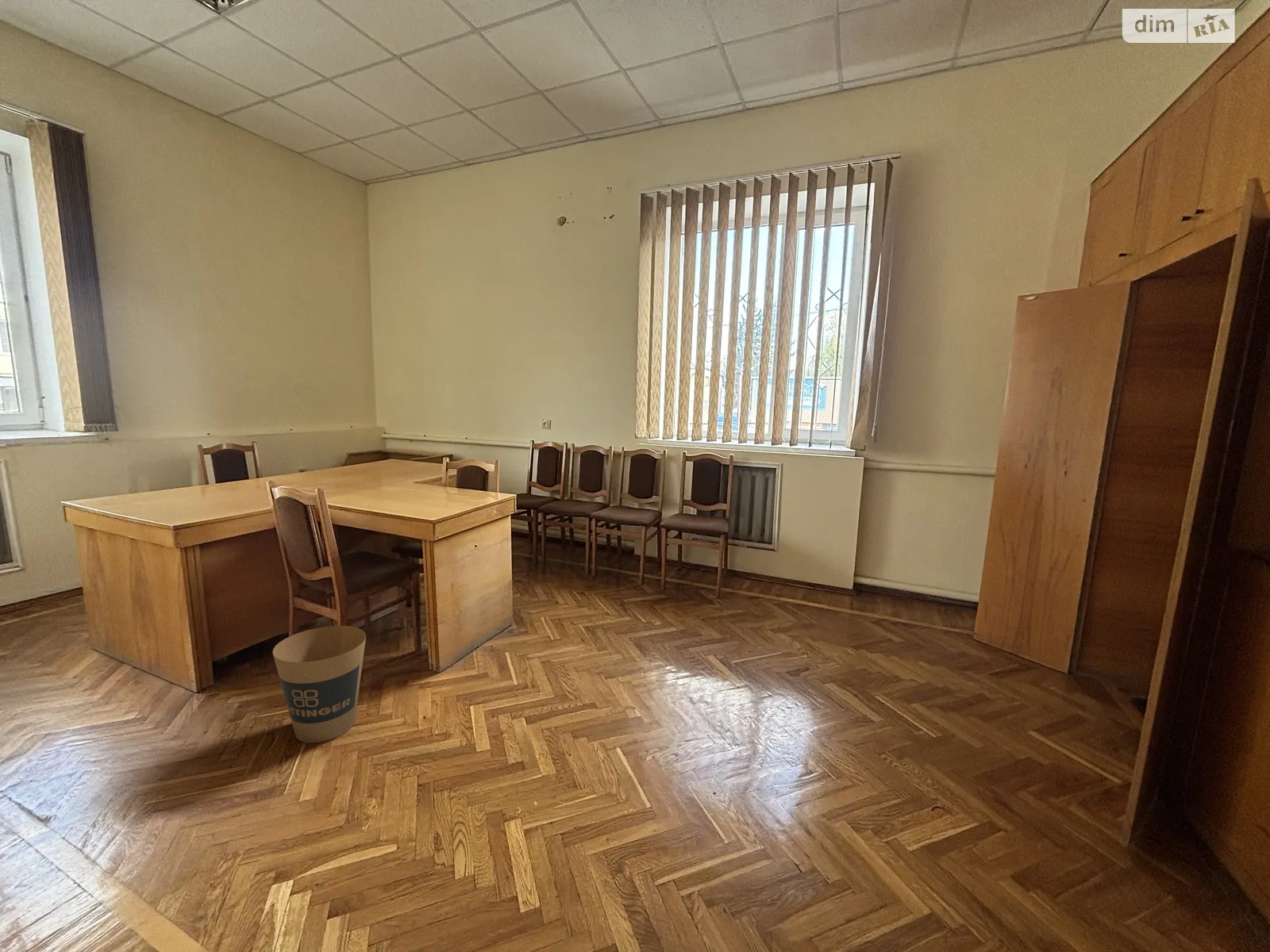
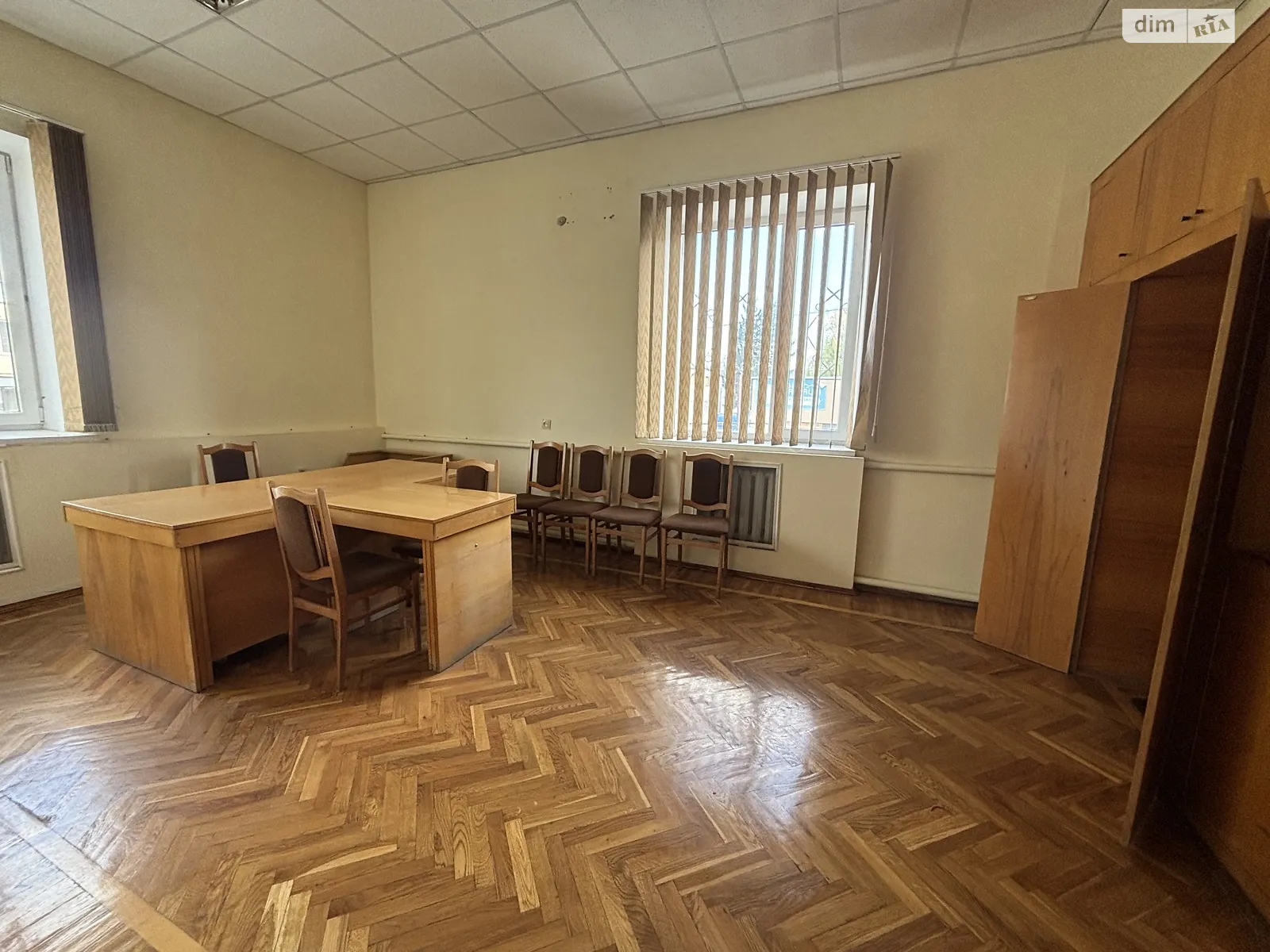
- trash can [272,625,367,744]
